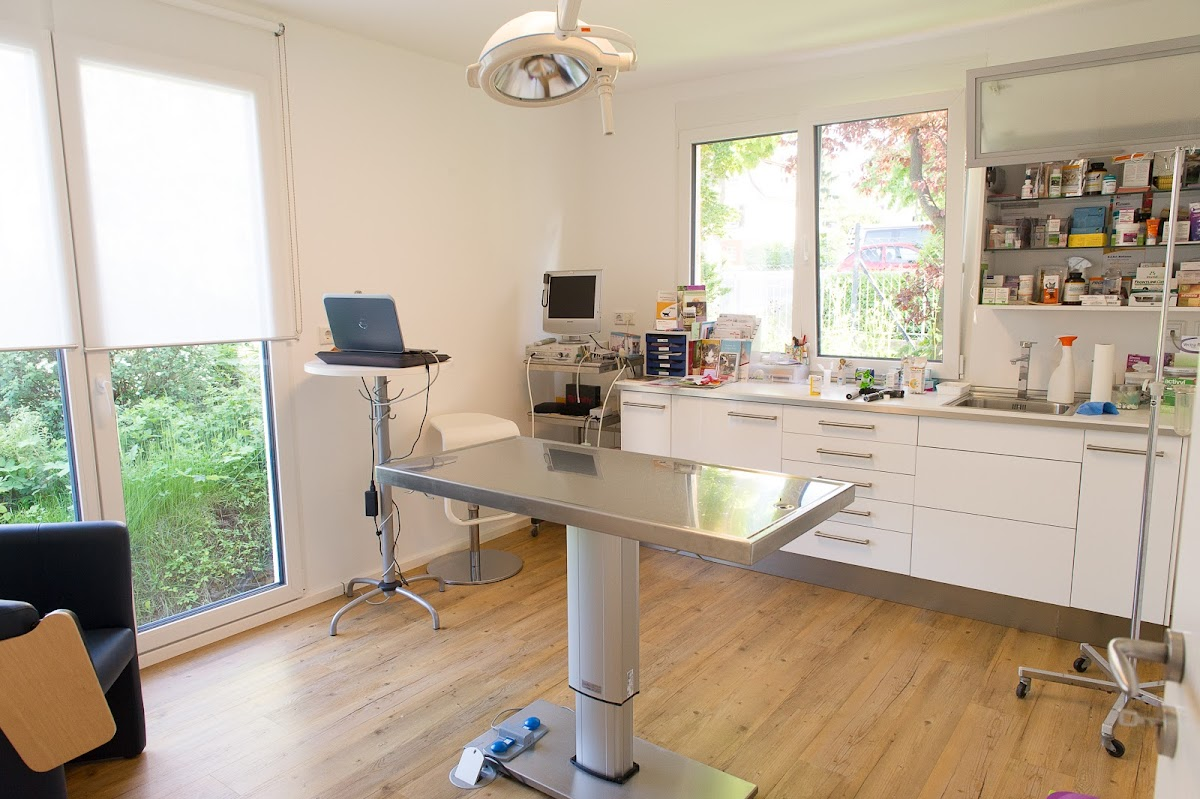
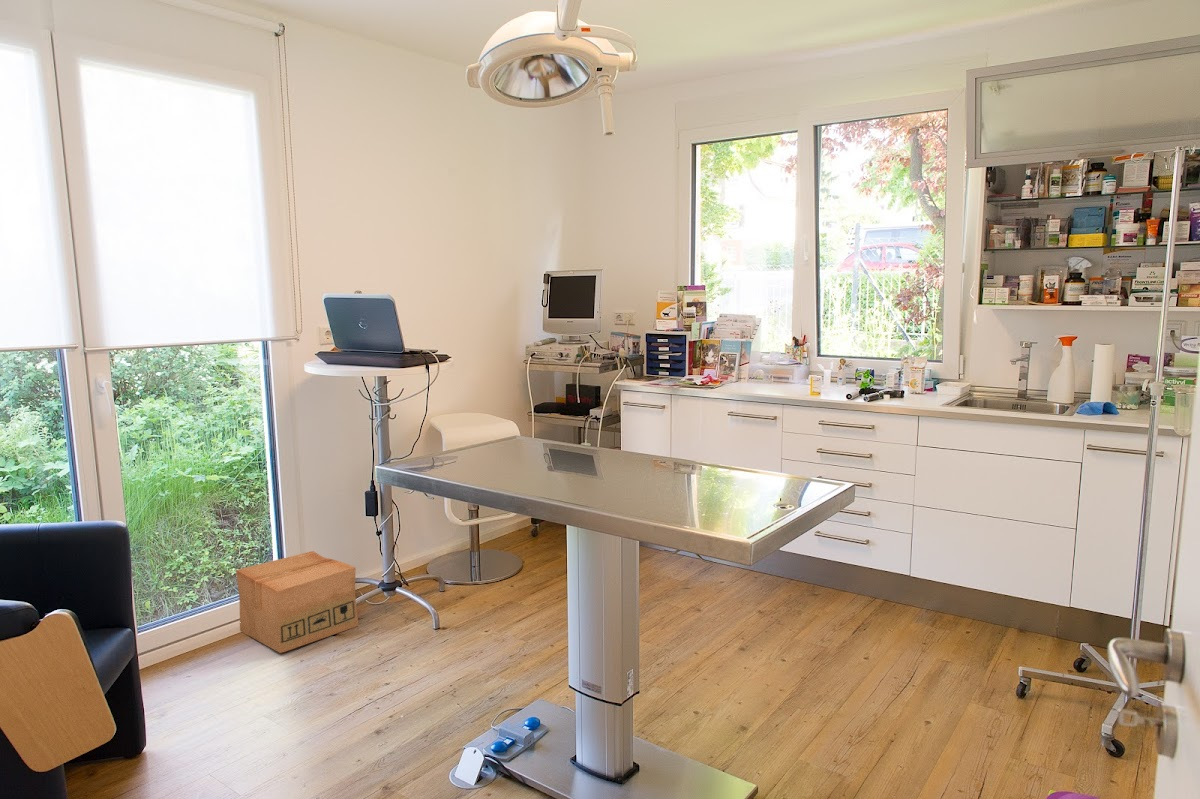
+ cardboard box [235,550,359,654]
